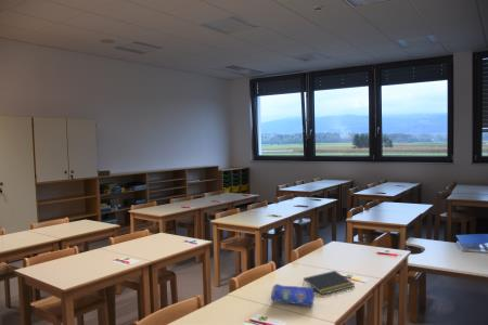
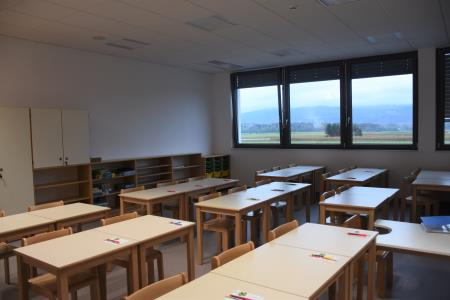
- notepad [303,270,356,296]
- pencil case [270,283,318,308]
